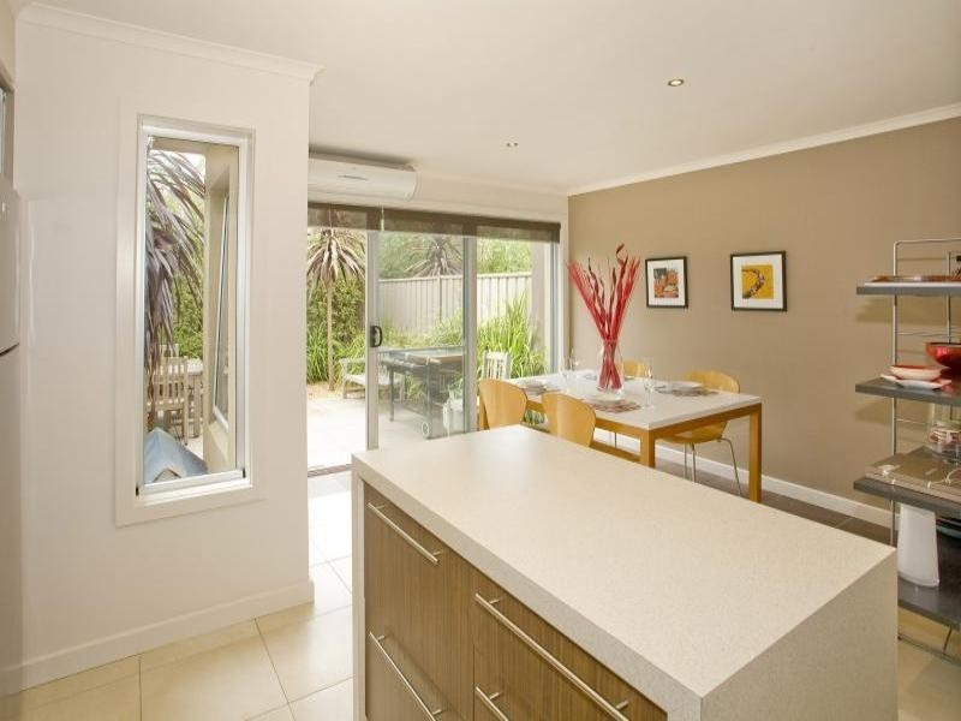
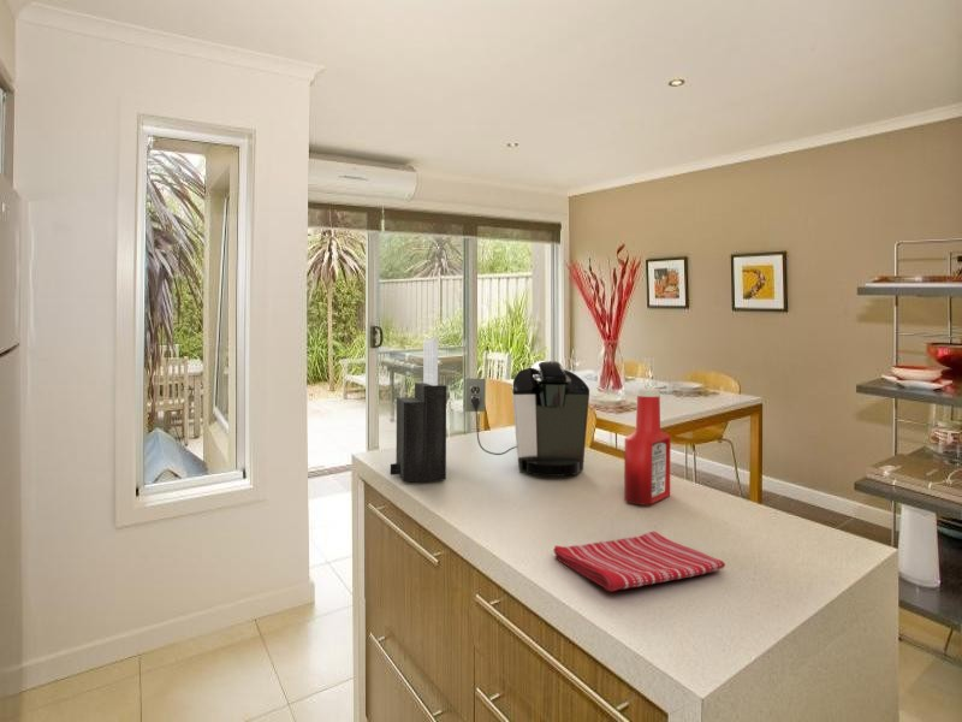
+ soap bottle [623,387,672,505]
+ dish towel [552,531,726,592]
+ knife block [390,337,447,483]
+ coffee maker [464,360,590,478]
